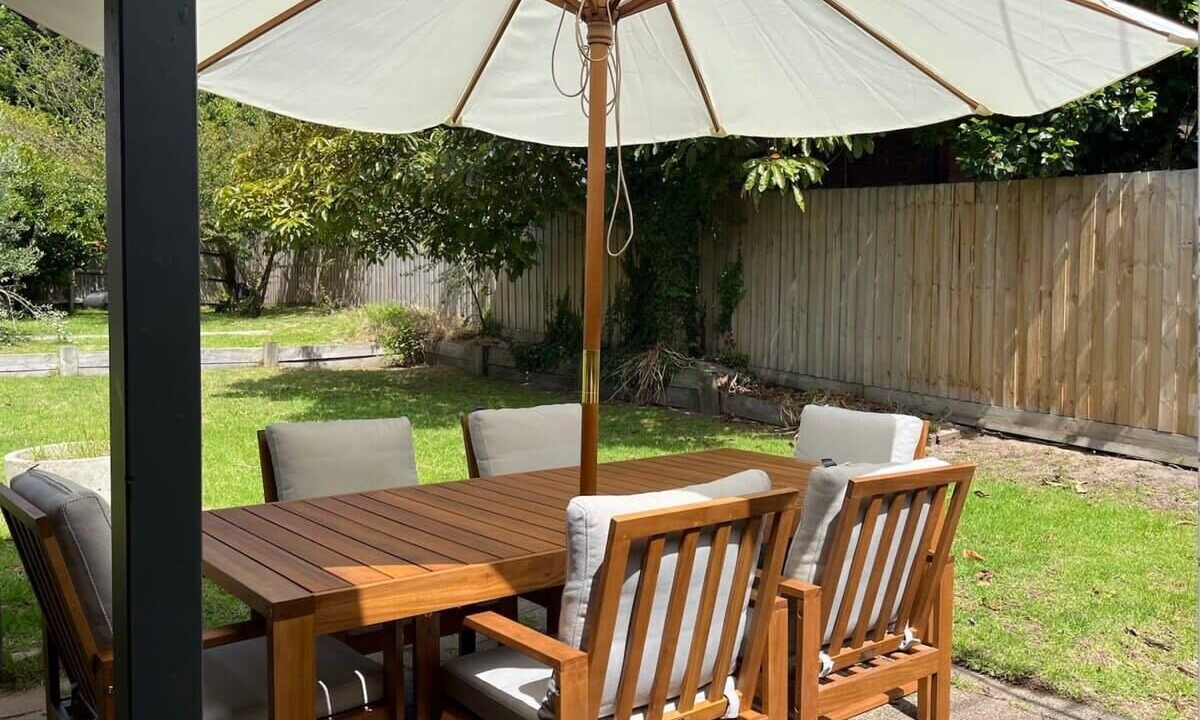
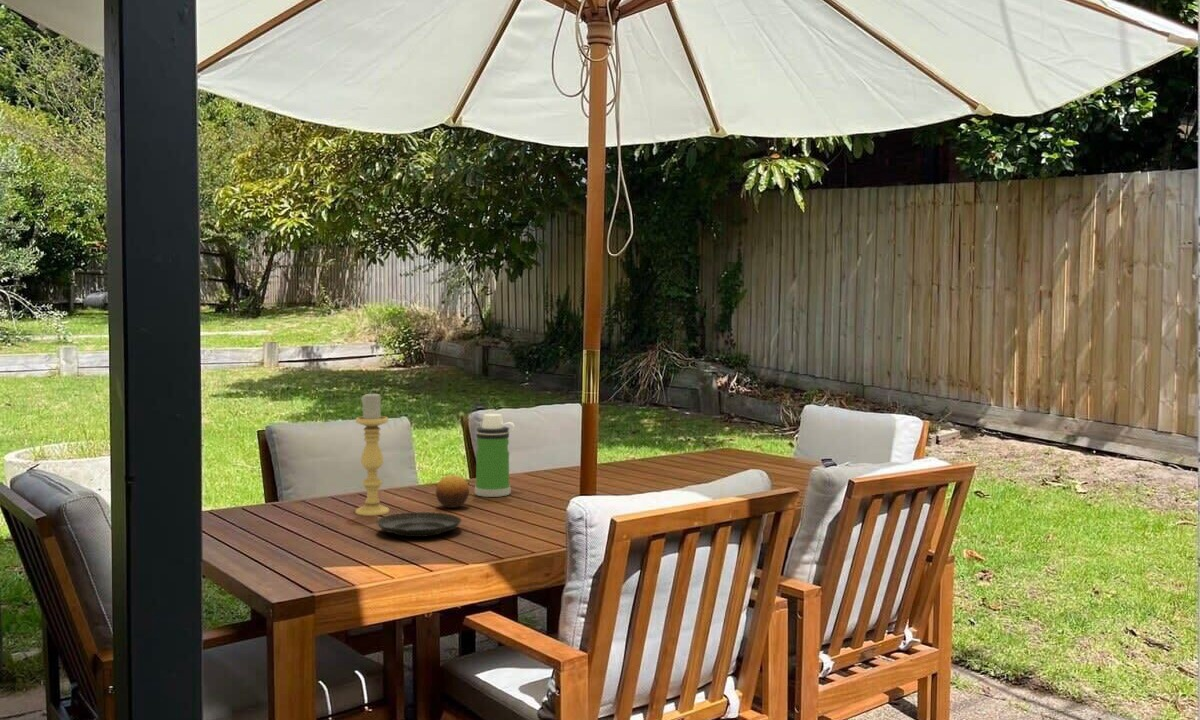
+ fruit [435,473,470,509]
+ tart tin [376,511,463,538]
+ candle holder [355,391,390,517]
+ water bottle [474,413,516,498]
